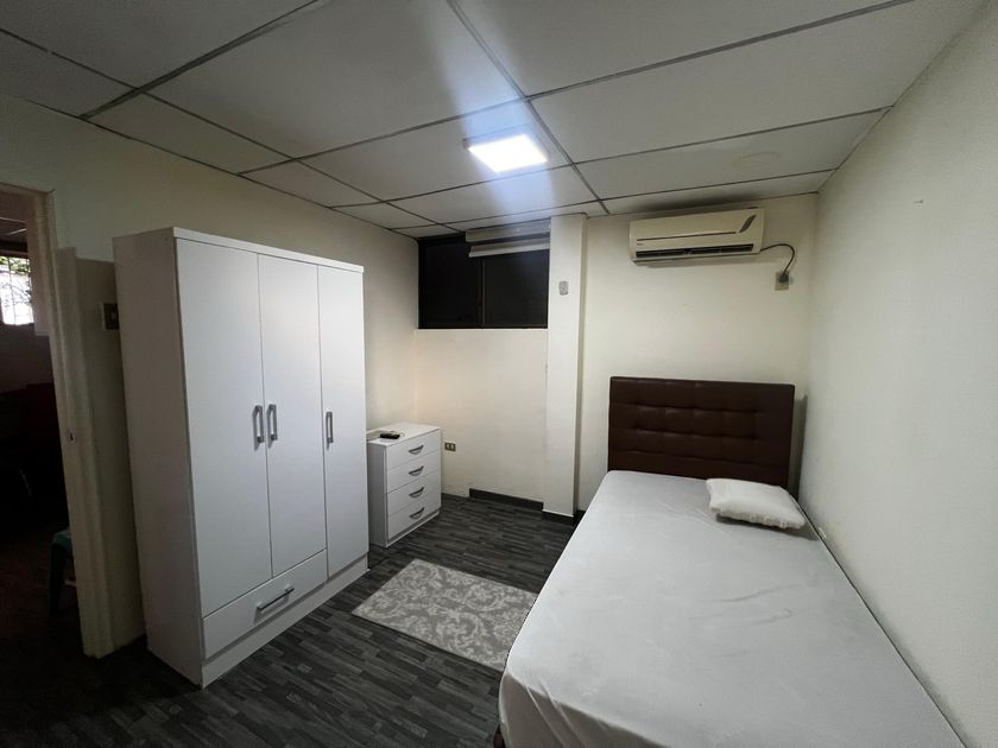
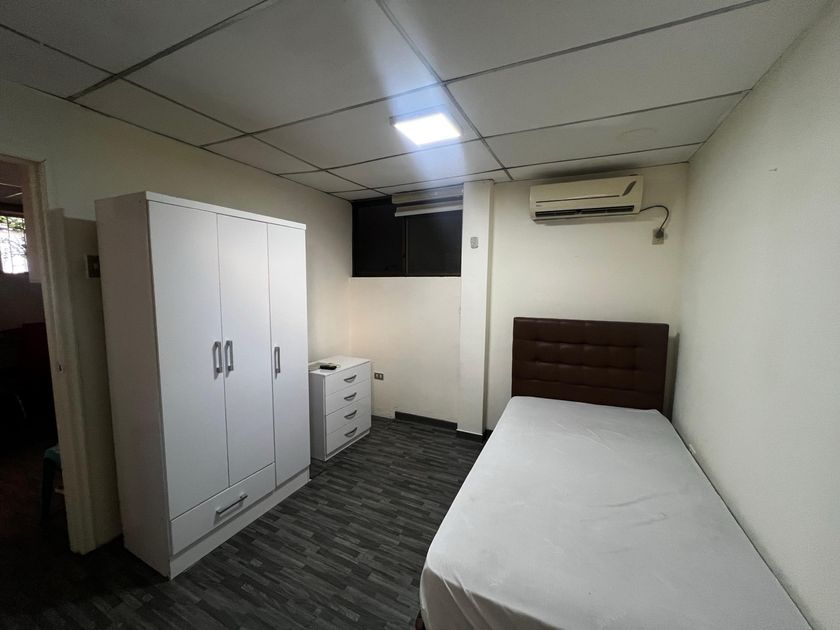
- pillow [705,477,807,530]
- rug [350,557,539,673]
